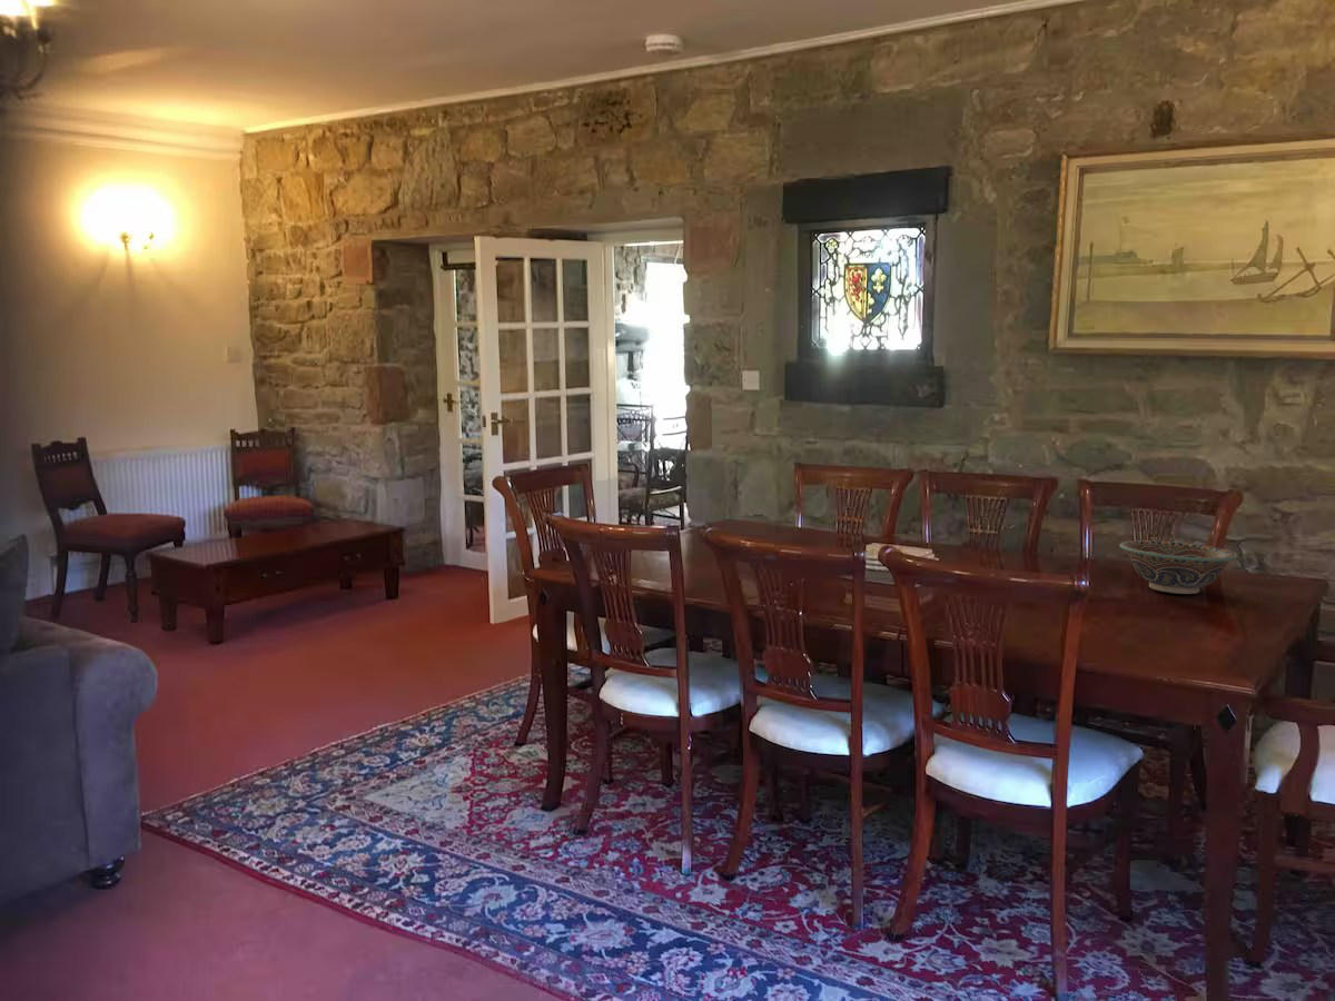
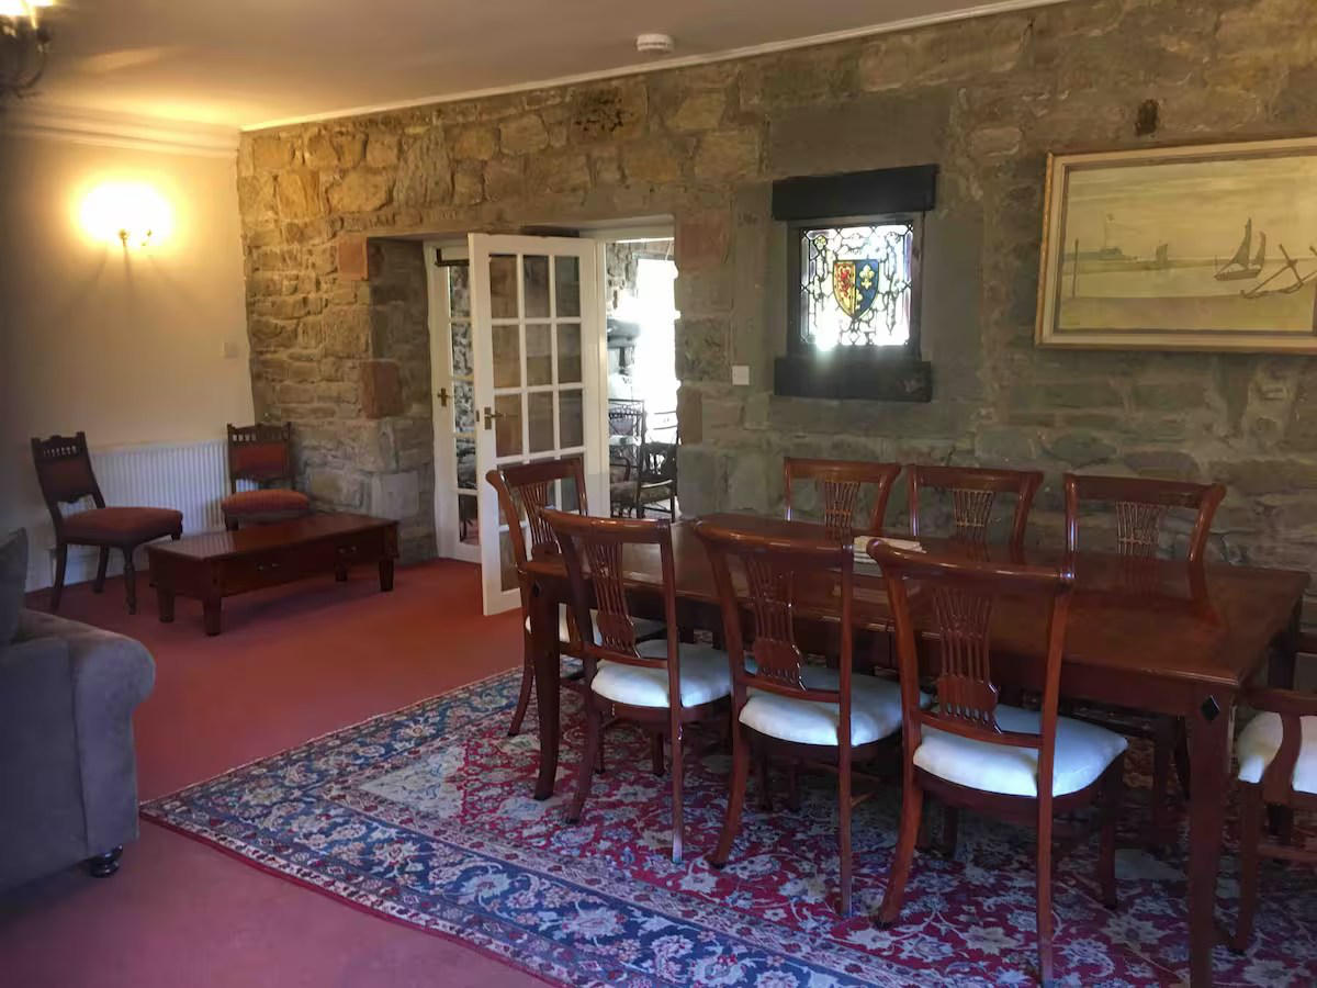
- decorative bowl [1119,539,1239,595]
